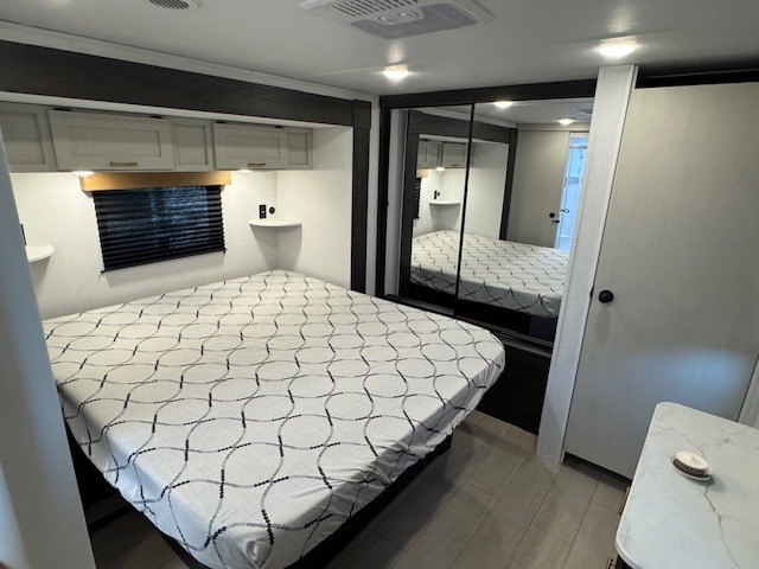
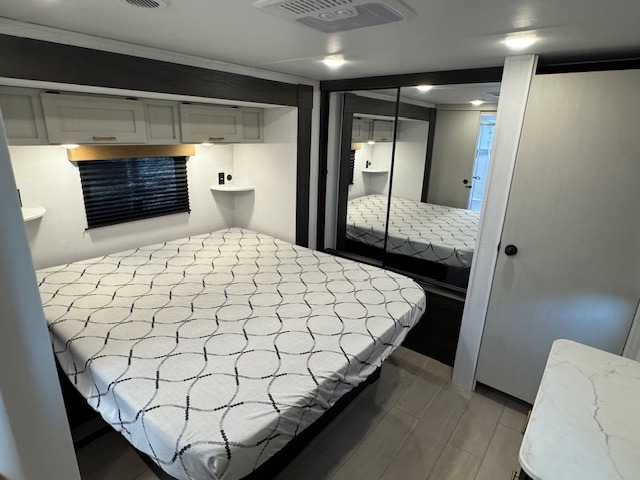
- architectural model [668,450,713,481]
